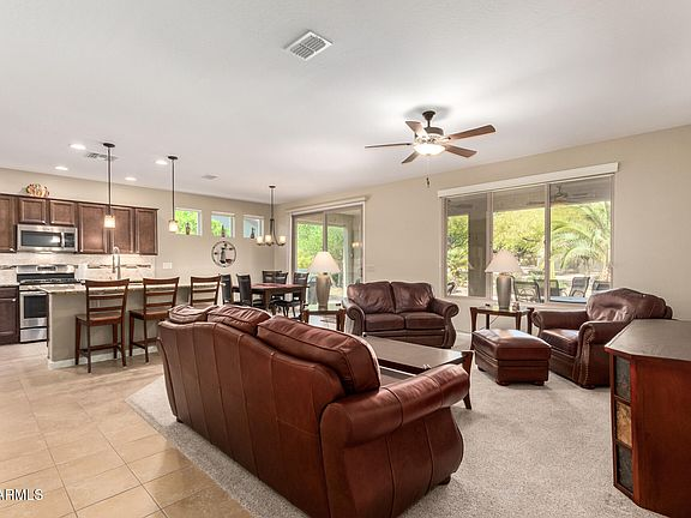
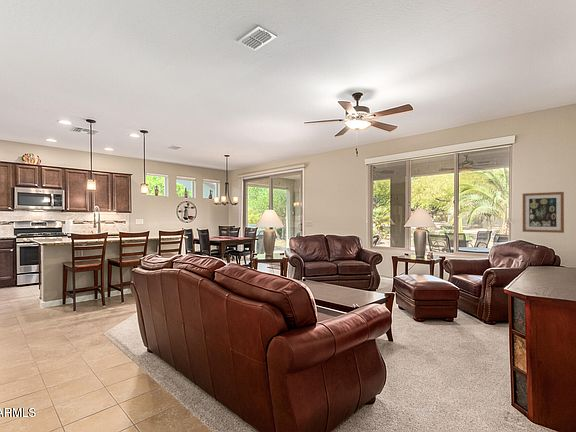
+ wall art [521,191,565,234]
